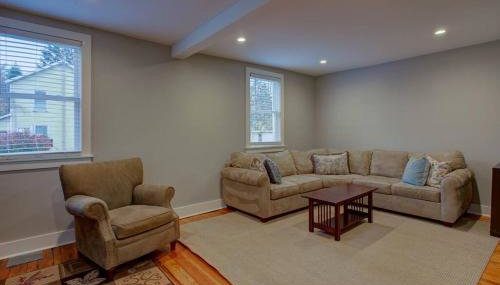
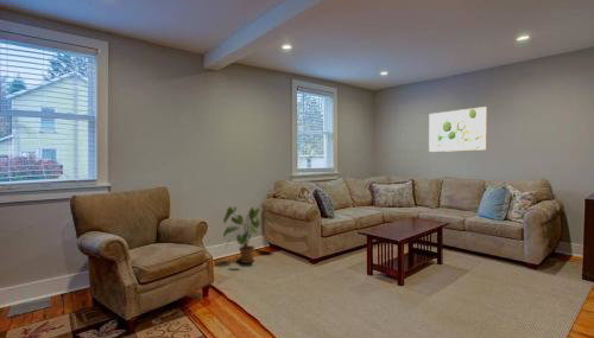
+ wall art [428,106,488,153]
+ house plant [222,205,277,264]
